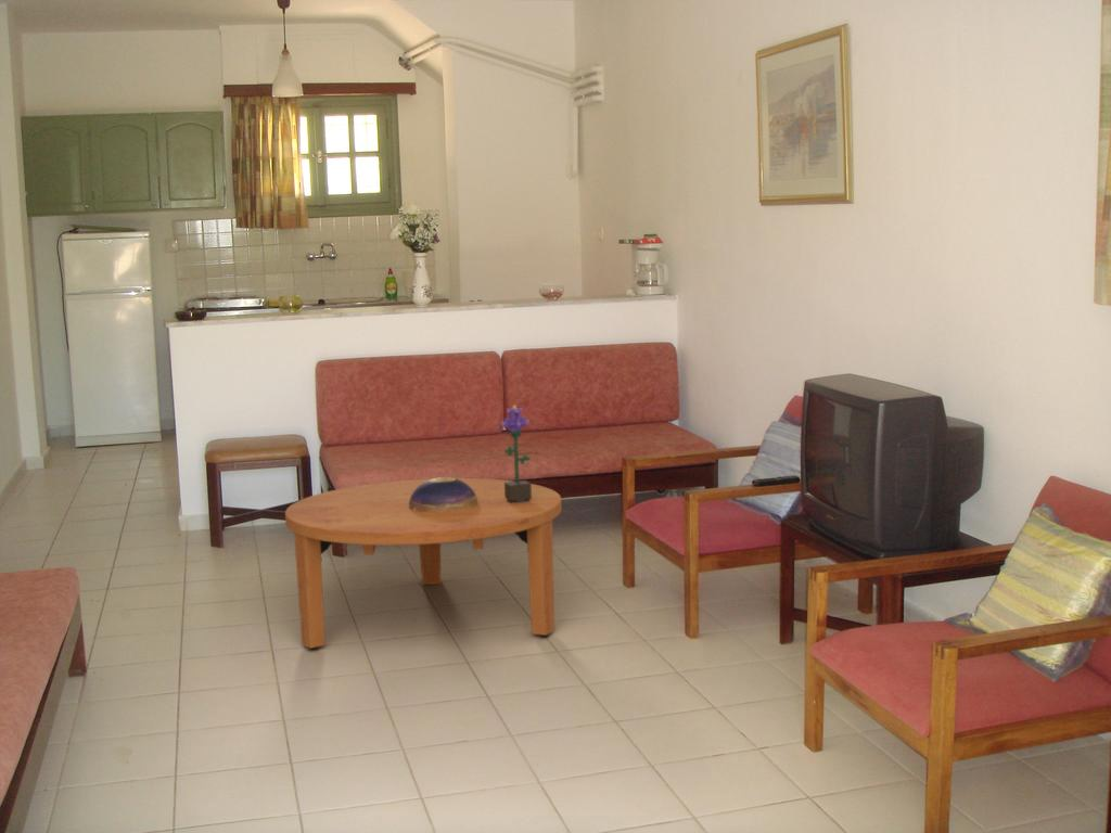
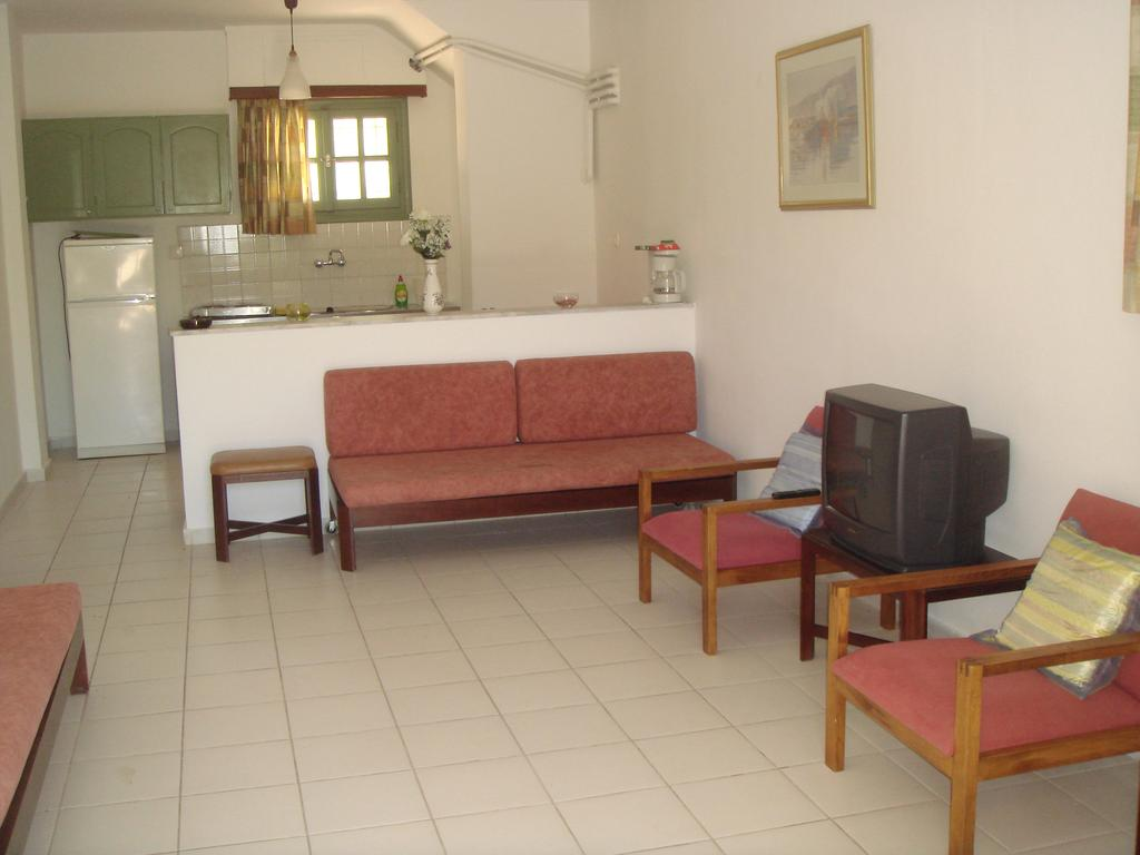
- coffee table [284,477,563,650]
- decorative bowl [409,476,477,512]
- potted flower [500,405,532,503]
